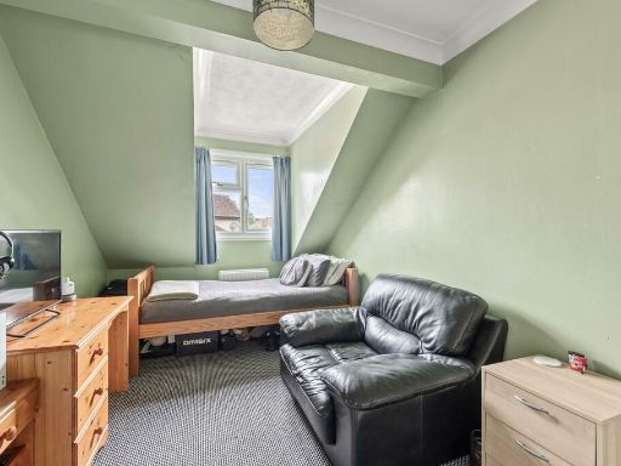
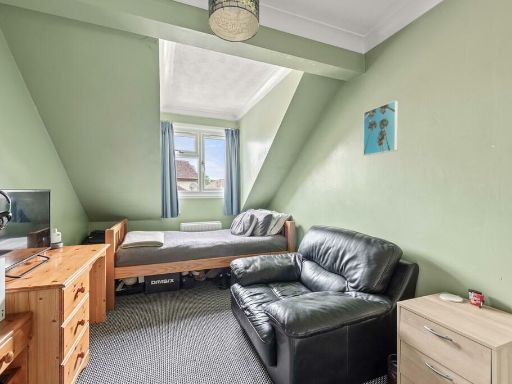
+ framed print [362,100,399,157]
